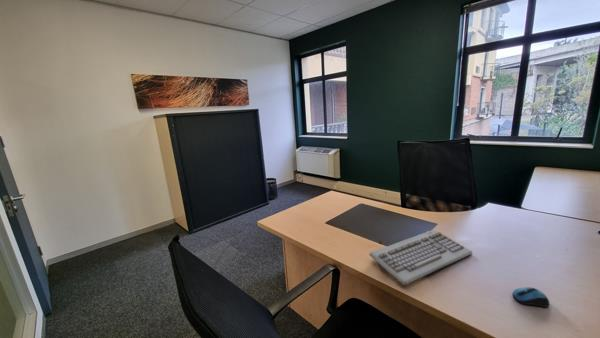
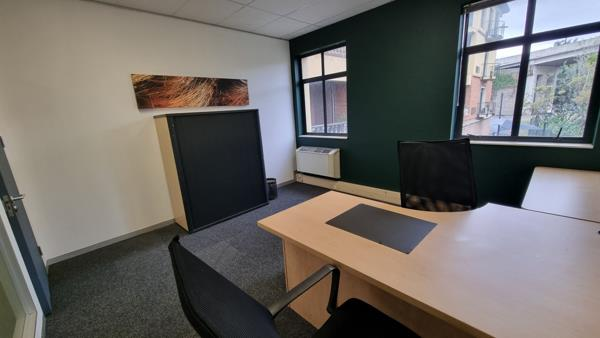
- computer mouse [512,286,550,308]
- keyboard [368,229,473,286]
